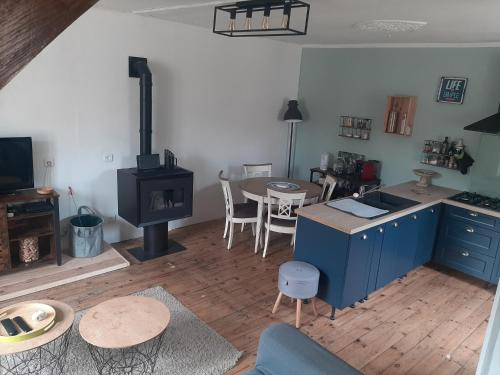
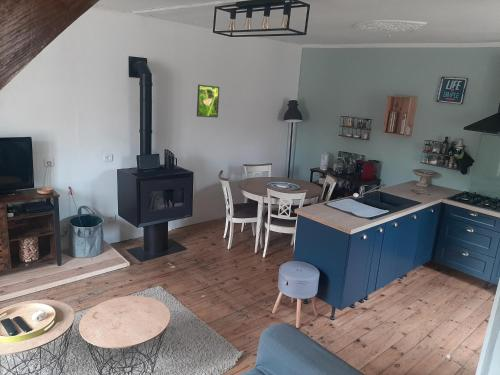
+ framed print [196,84,220,119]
